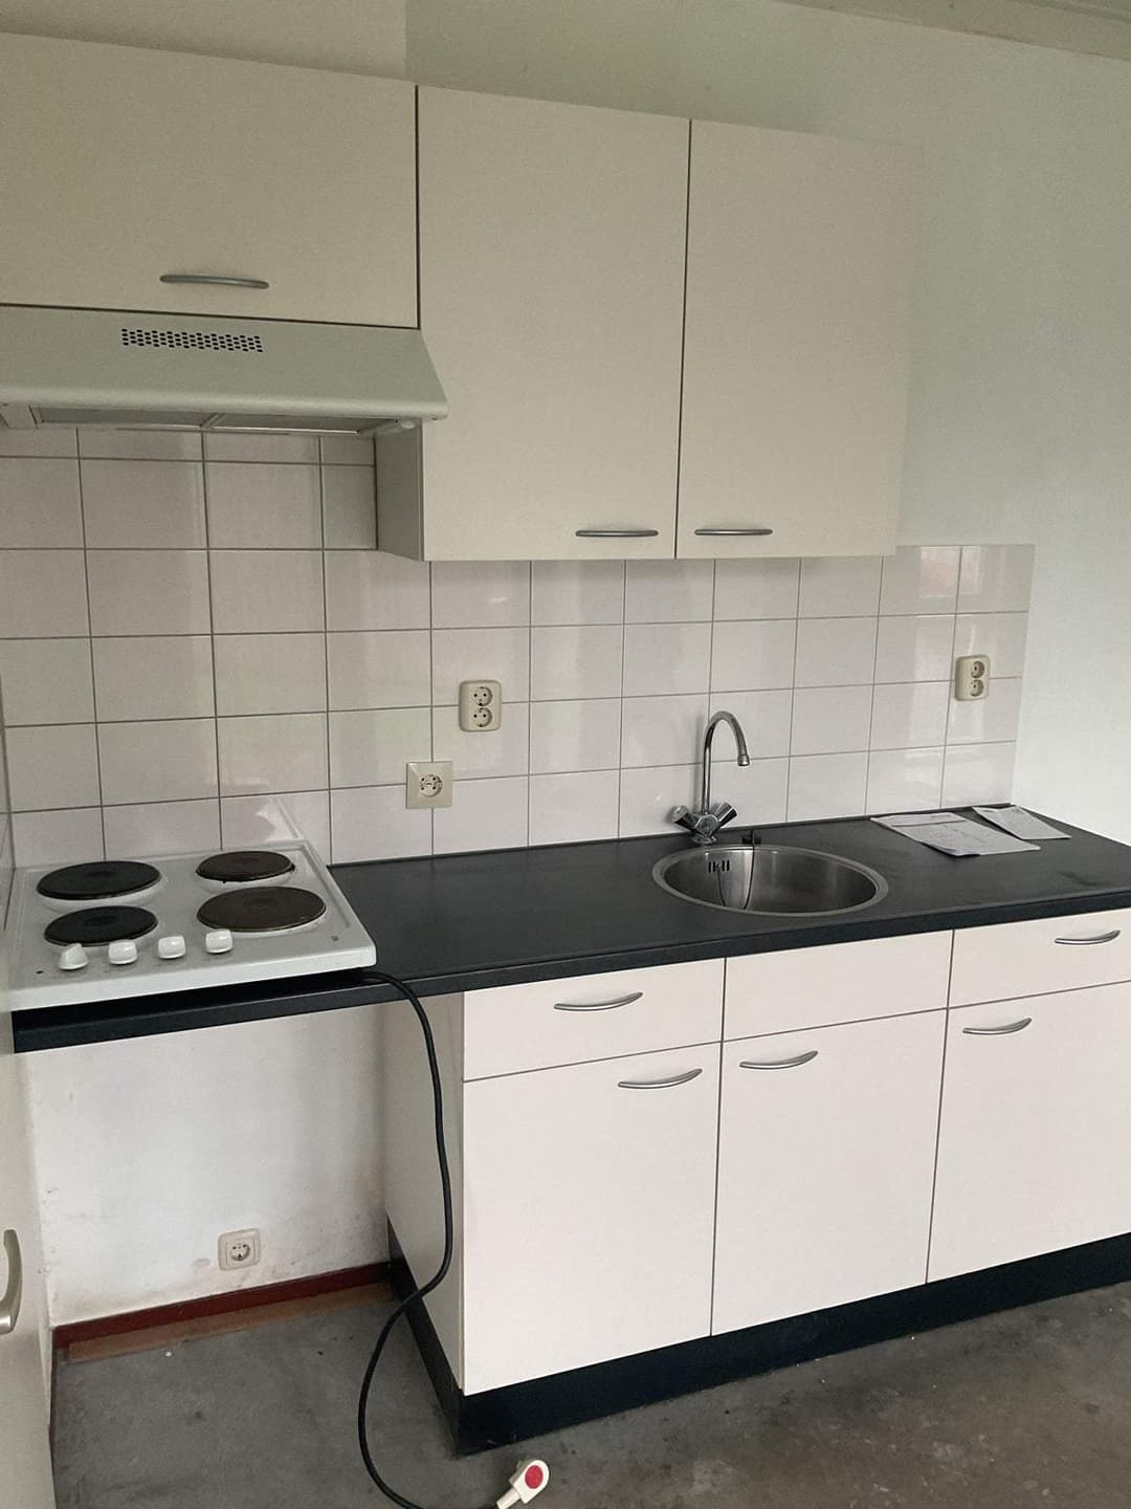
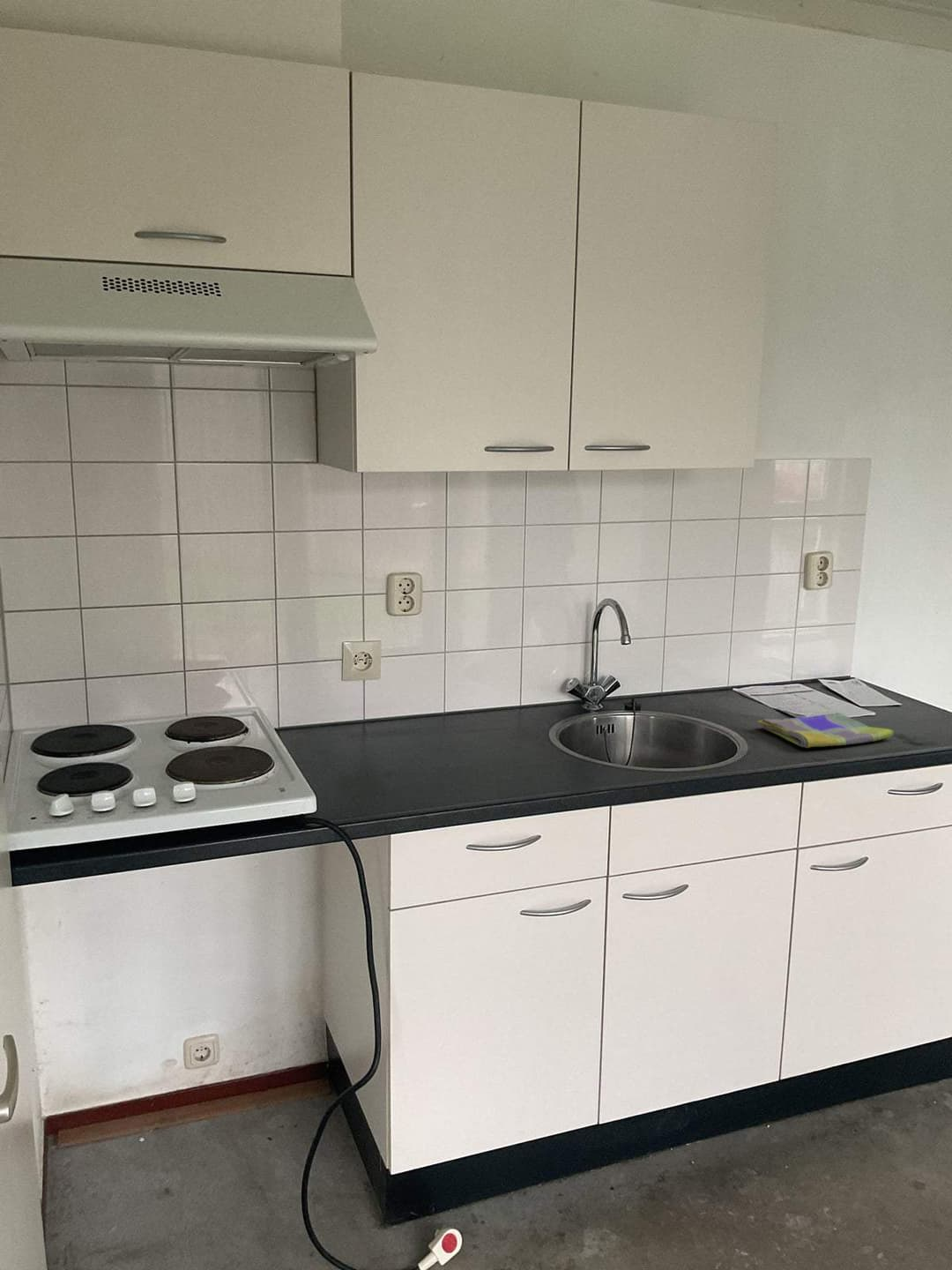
+ dish towel [756,712,894,749]
